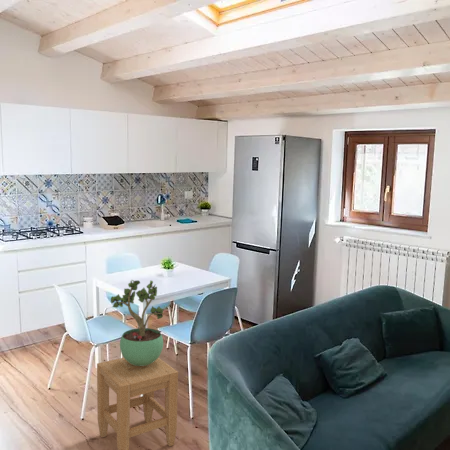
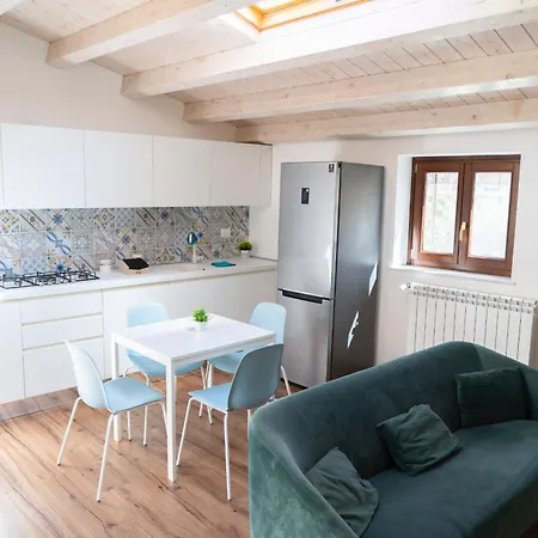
- potted plant [110,279,164,366]
- stool [96,357,179,450]
